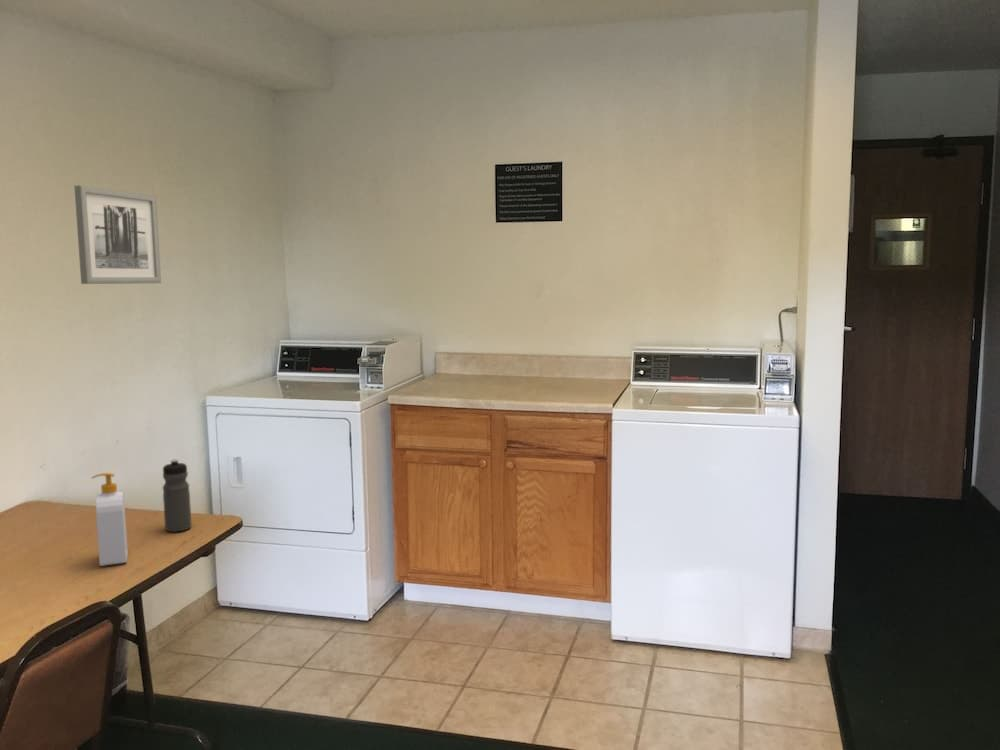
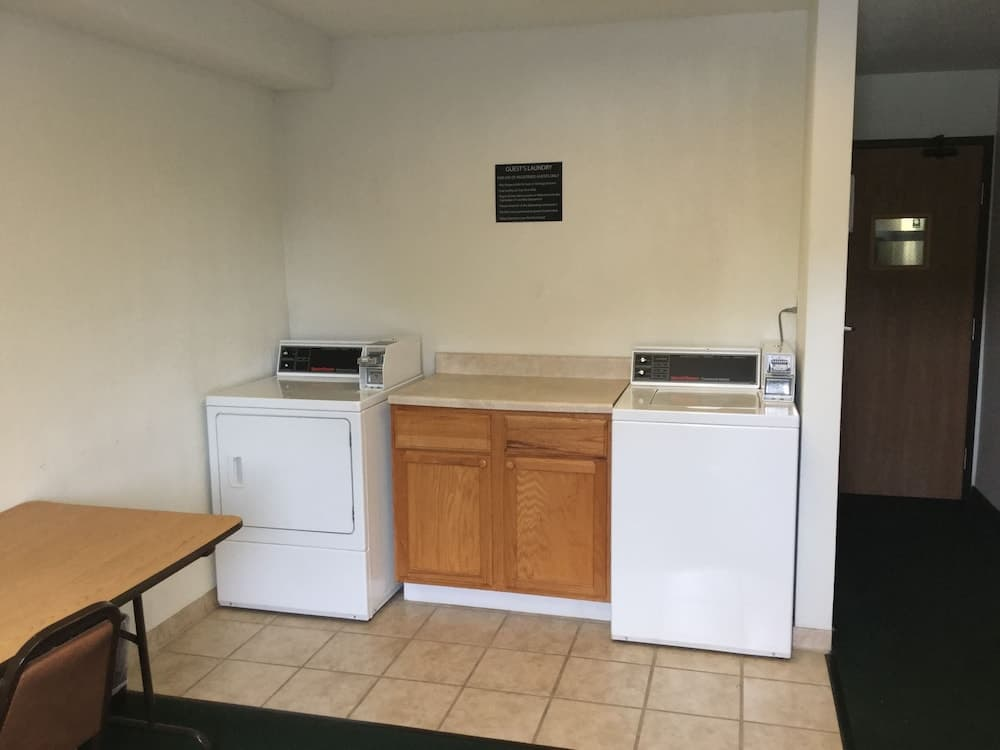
- soap bottle [91,472,128,567]
- water bottle [162,458,193,533]
- wall art [73,184,162,285]
